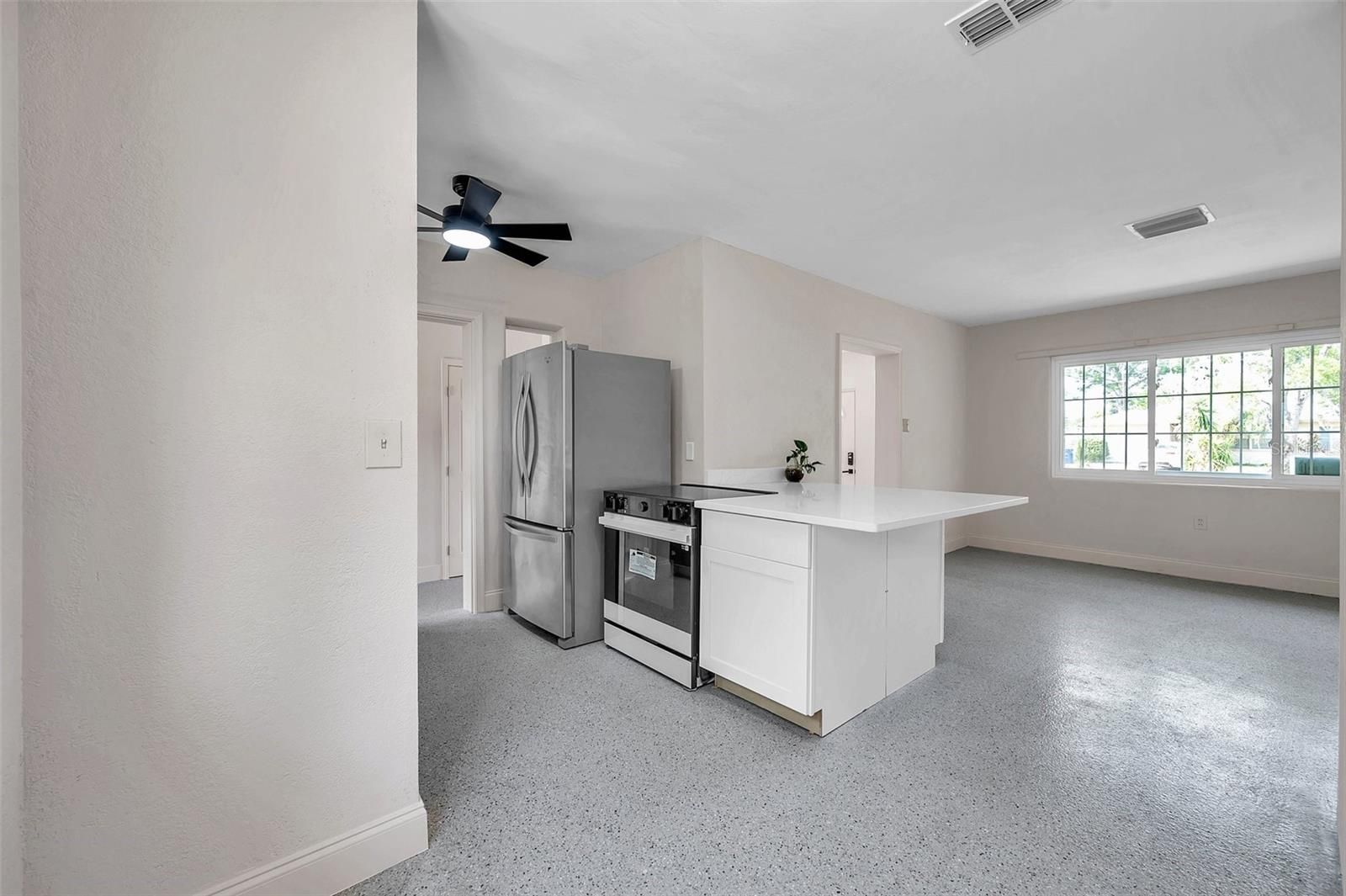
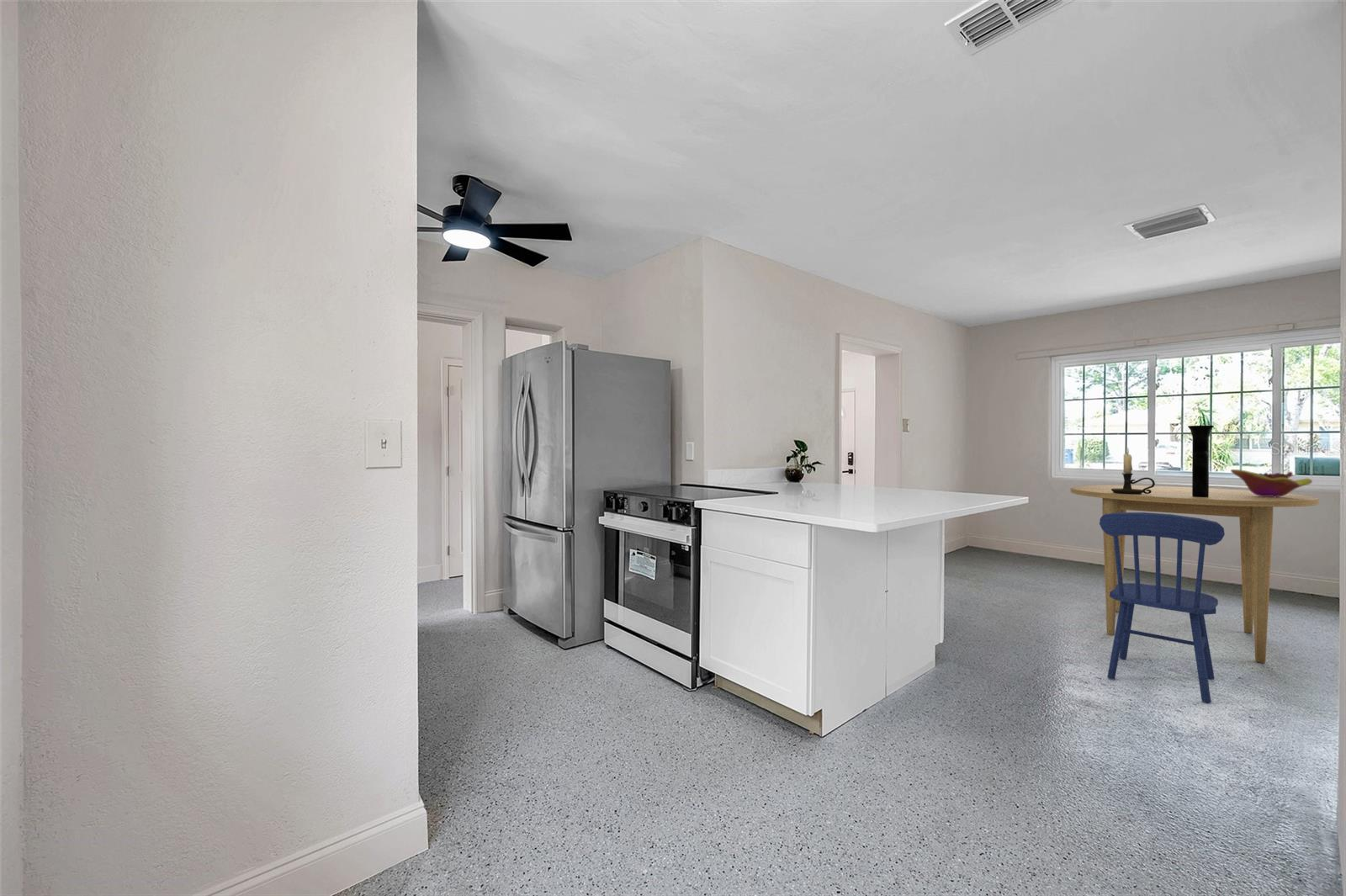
+ chair [1099,512,1226,703]
+ decorative bowl [1230,469,1313,497]
+ candle holder [1111,447,1156,495]
+ dining table [1070,485,1320,664]
+ vase [1187,425,1215,497]
